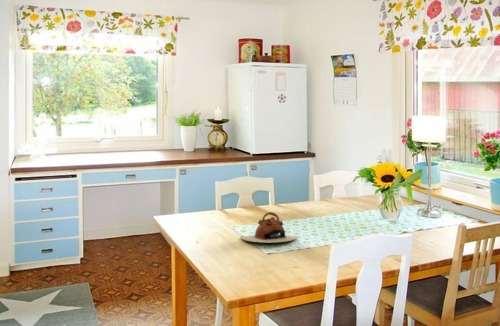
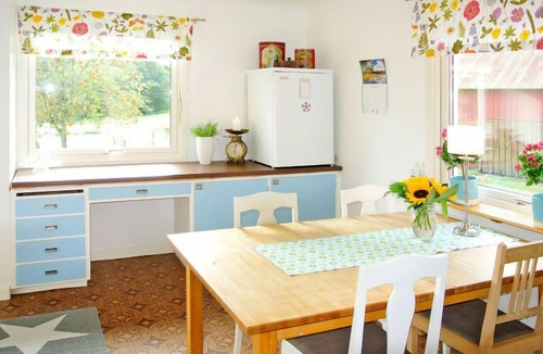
- teapot [240,211,298,243]
